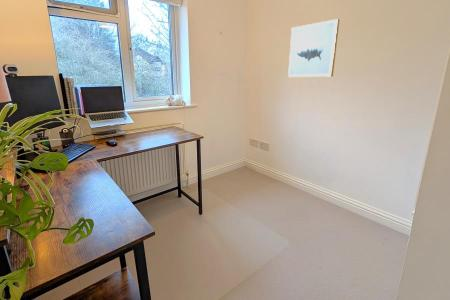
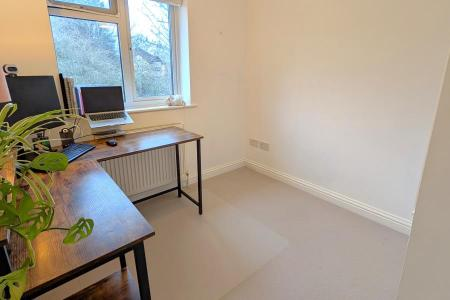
- wall art [287,18,340,78]
